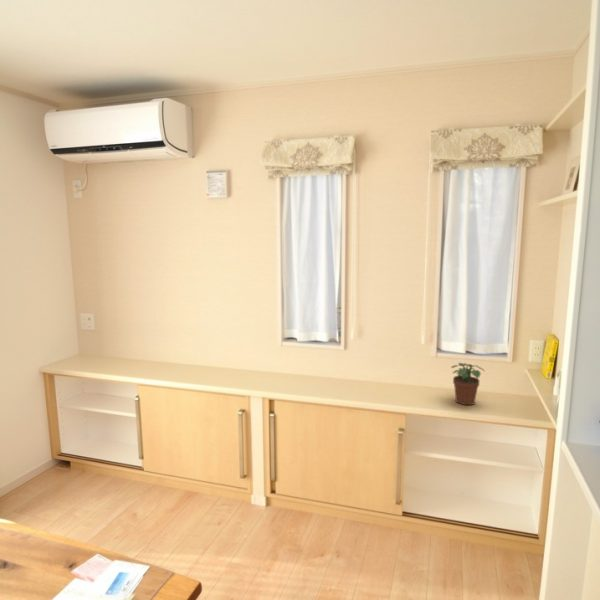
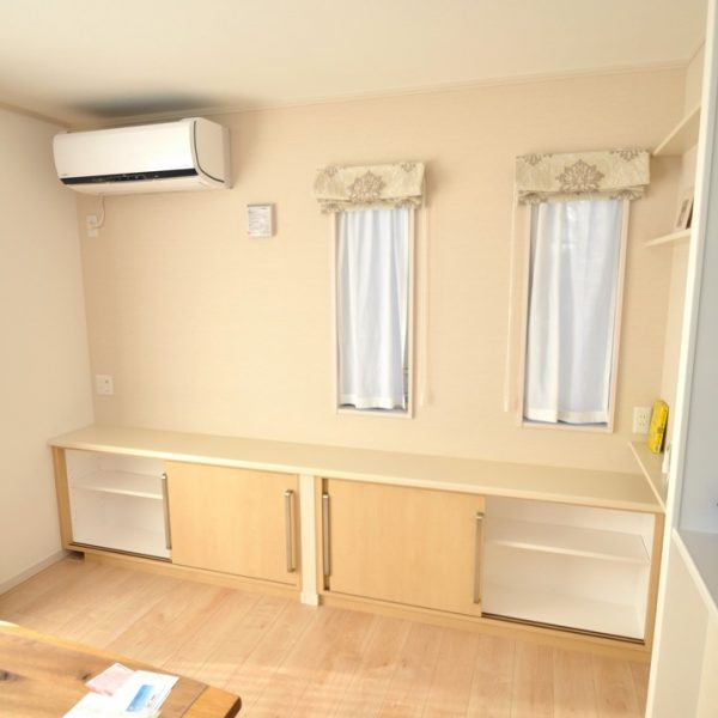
- potted plant [450,362,486,406]
